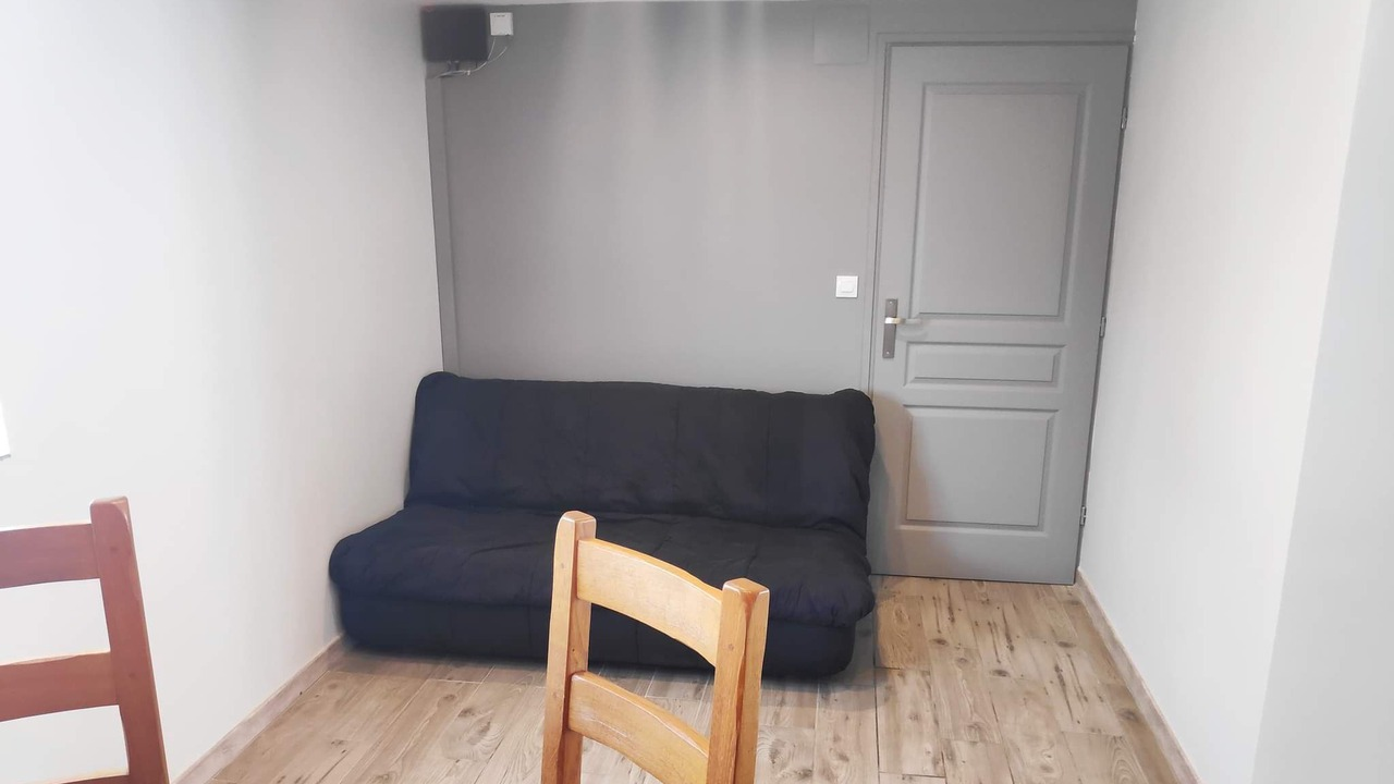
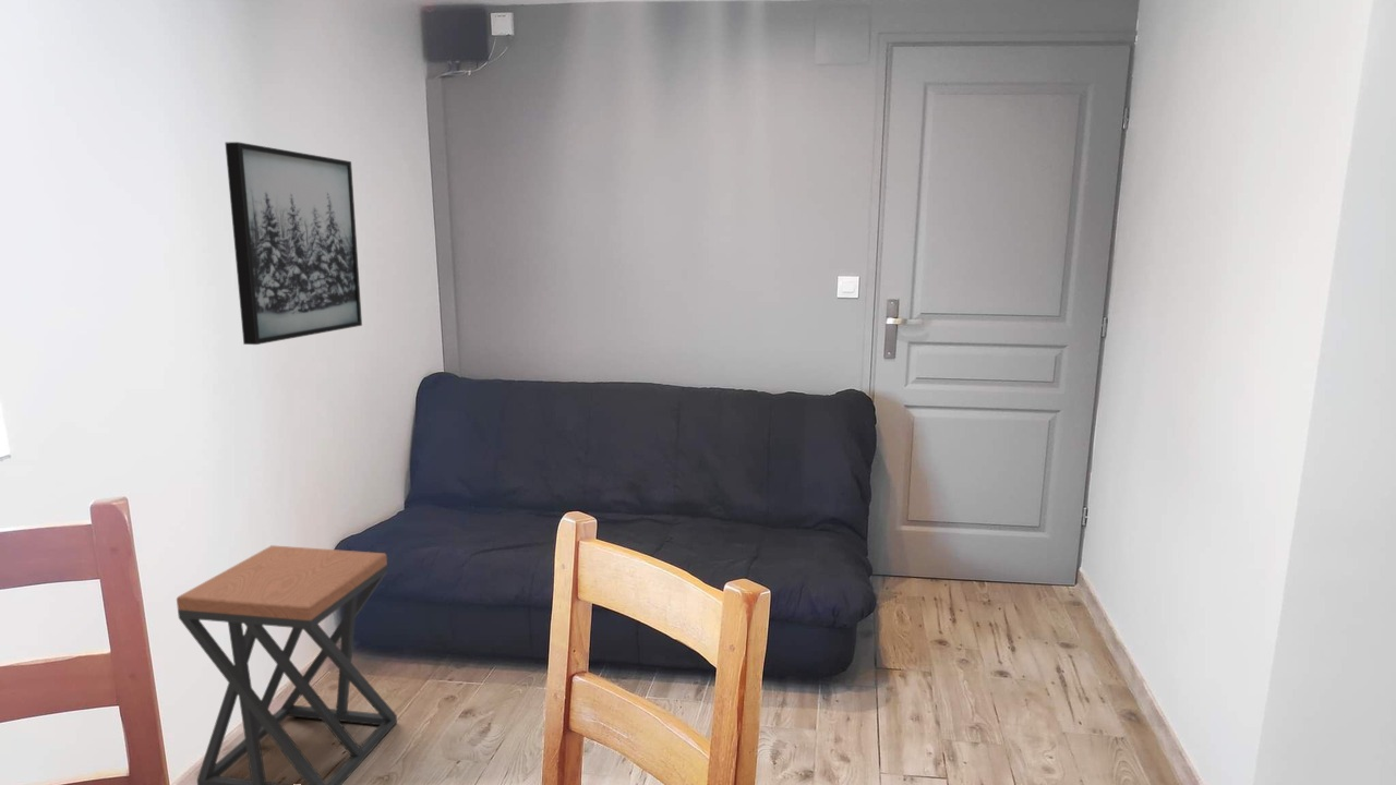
+ wall art [225,141,363,346]
+ stool [176,544,398,785]
